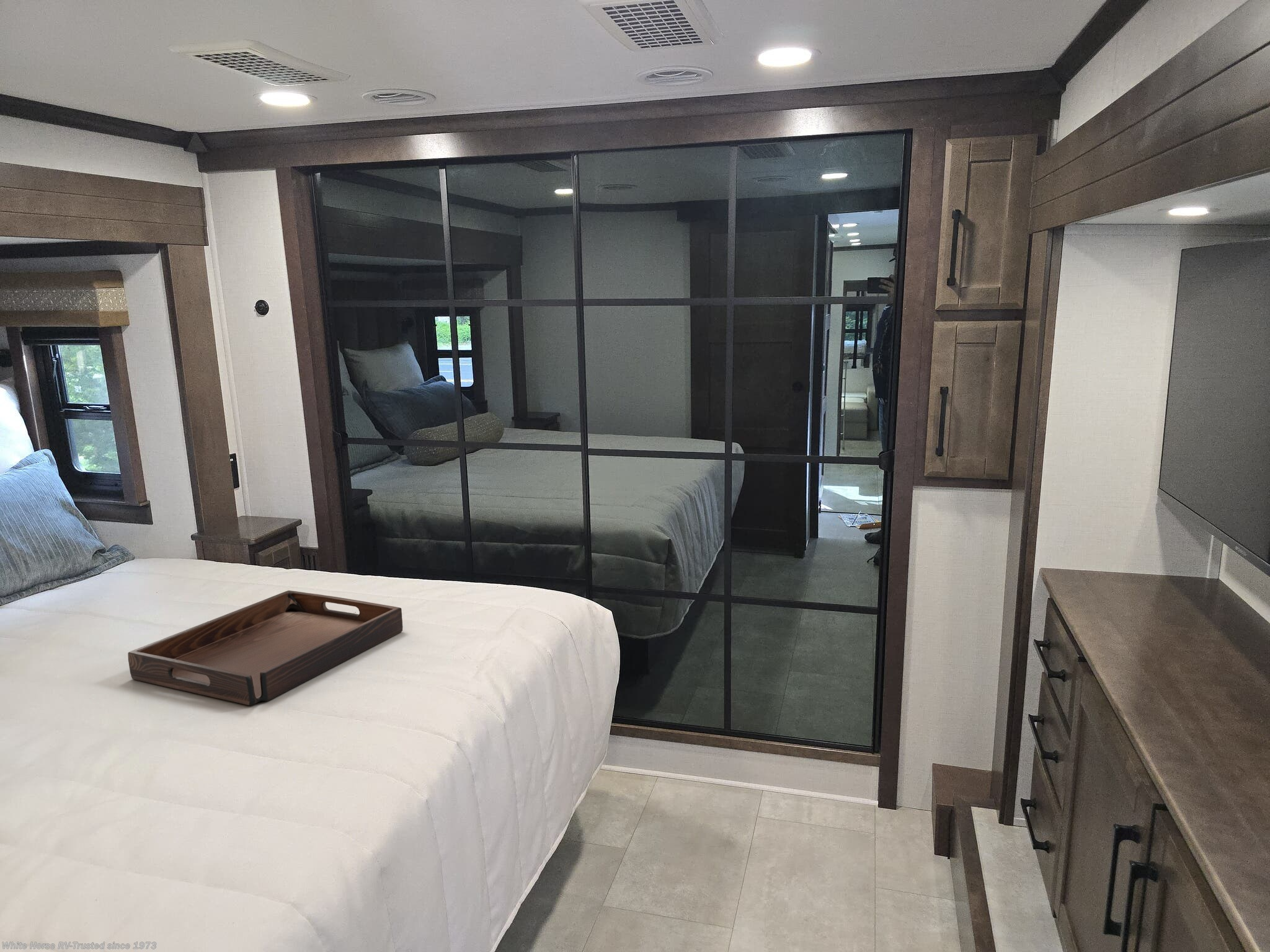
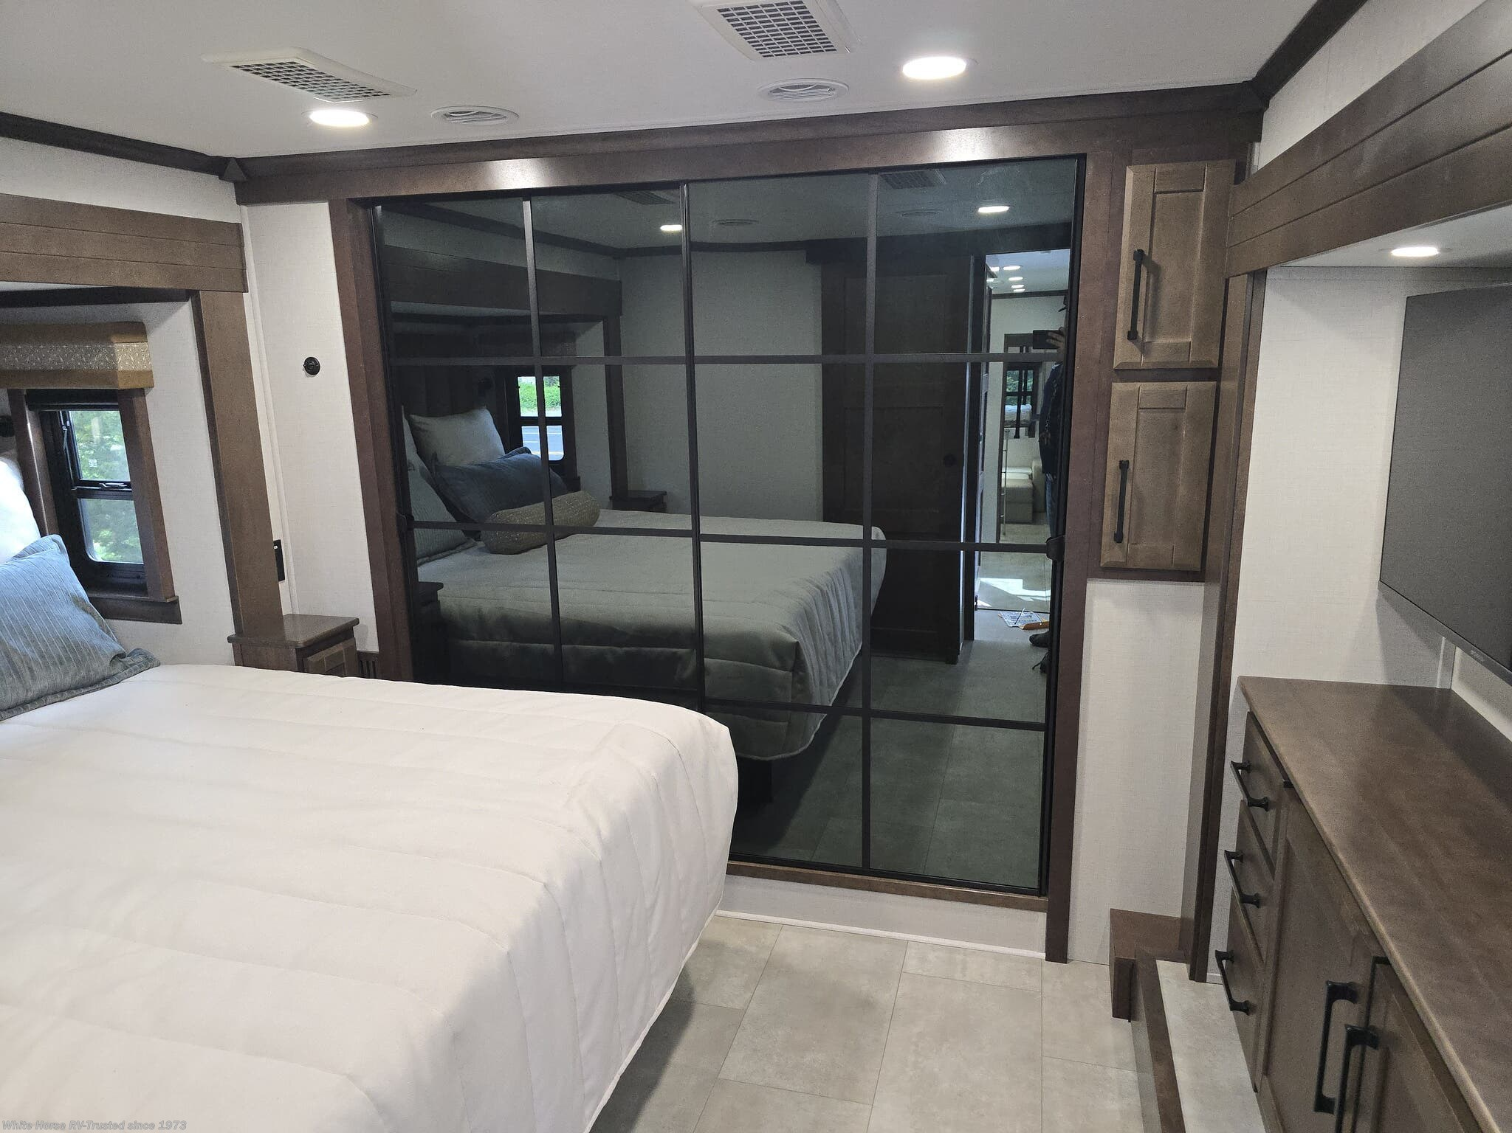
- serving tray [127,590,403,706]
